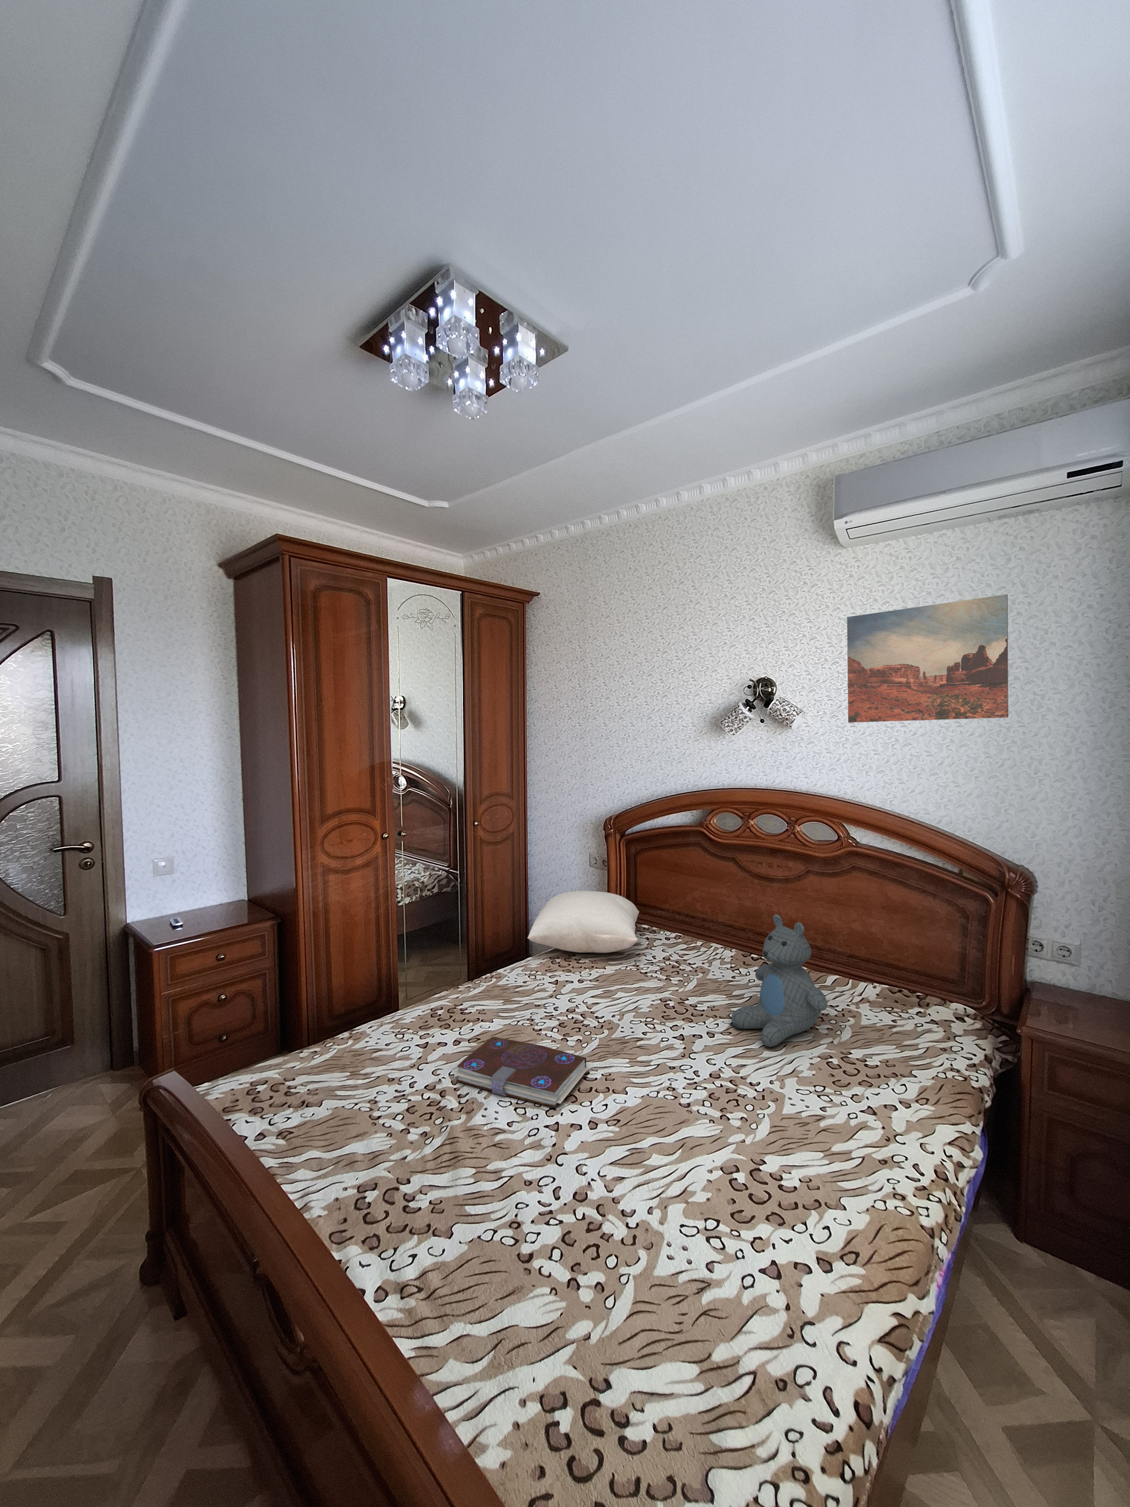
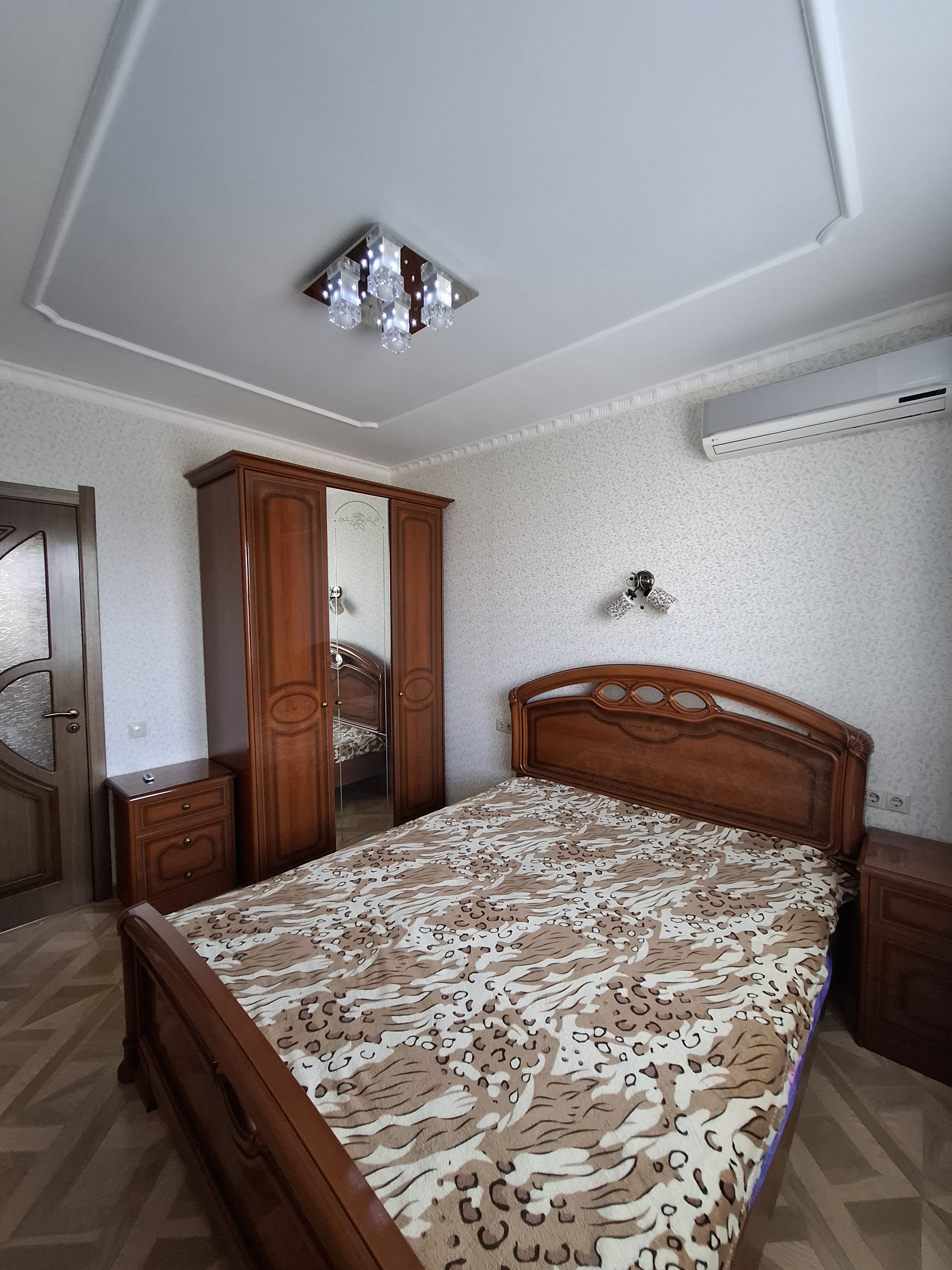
- book [453,1036,589,1108]
- pillow [527,890,640,953]
- teddy bear [731,914,827,1048]
- wall art [846,594,1009,723]
